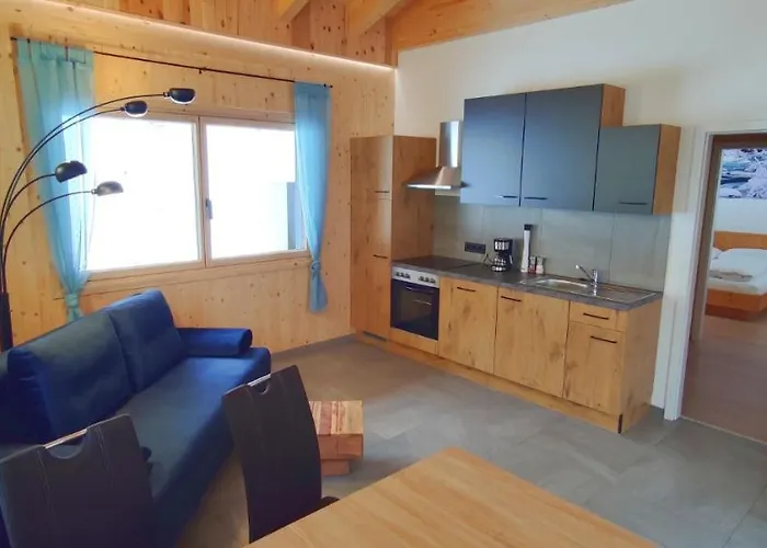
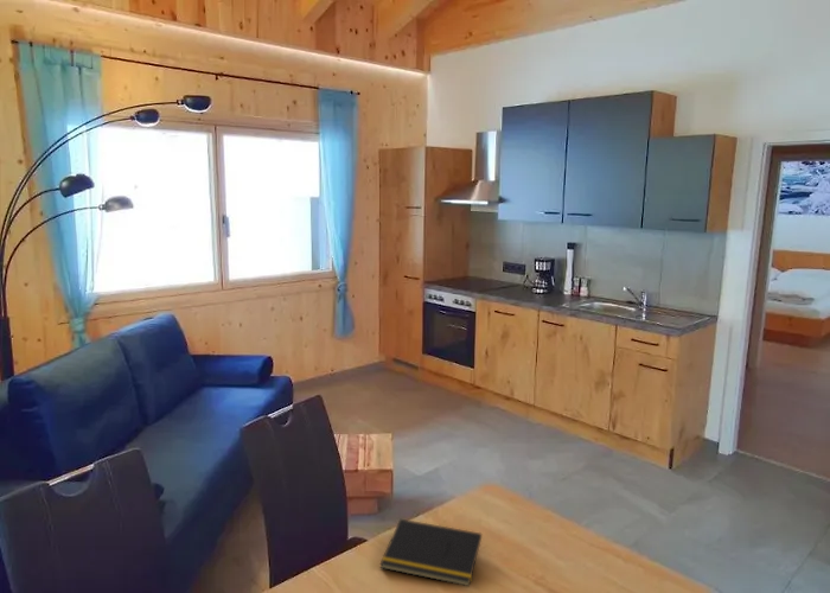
+ notepad [379,518,483,587]
